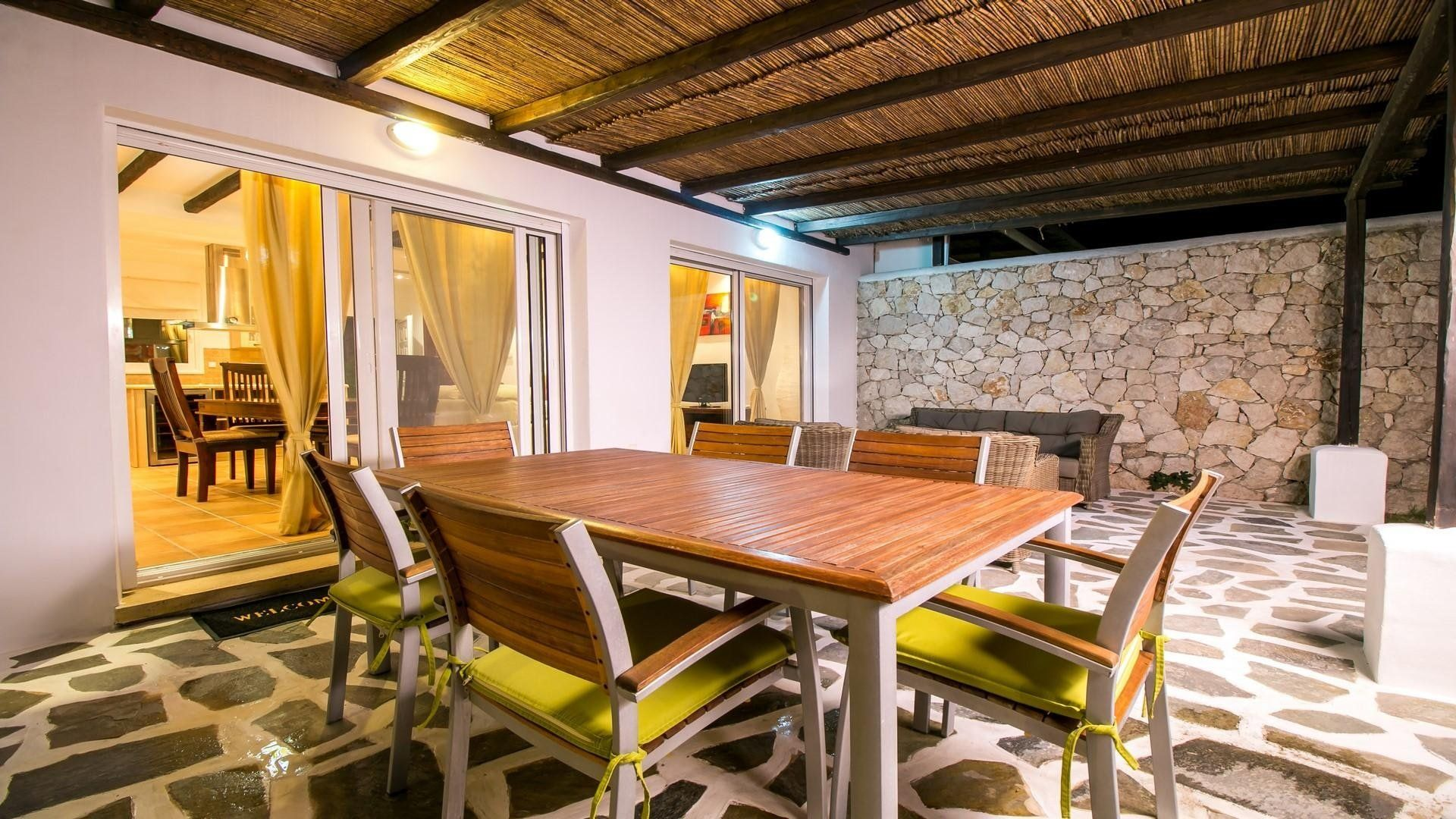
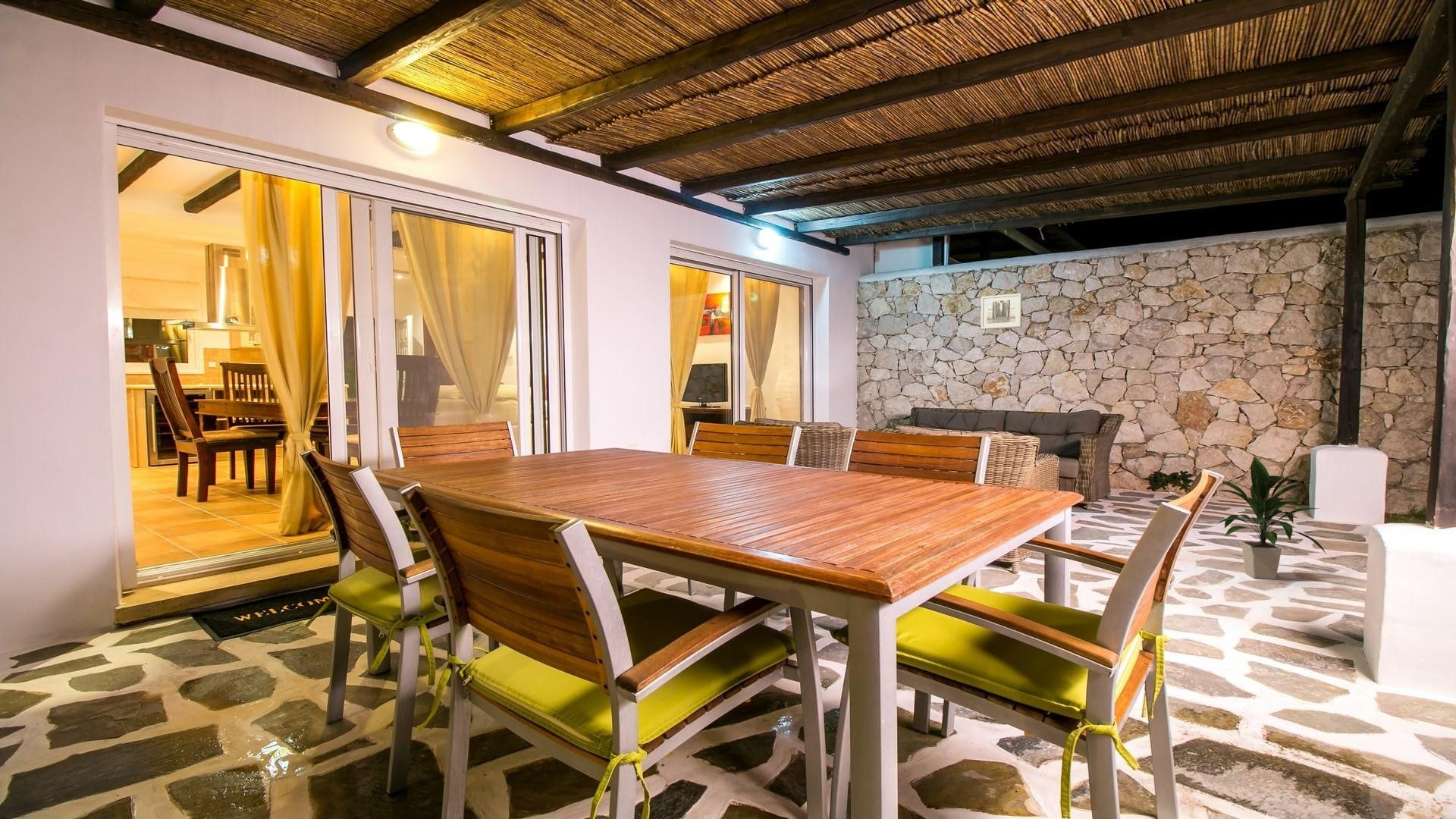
+ indoor plant [1214,455,1326,580]
+ wall art [980,293,1023,331]
